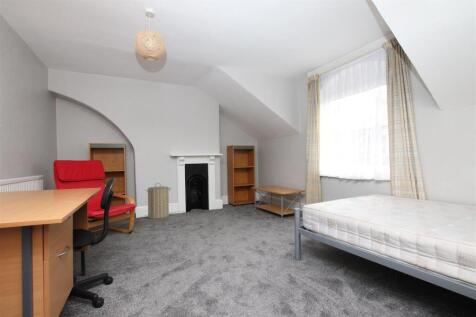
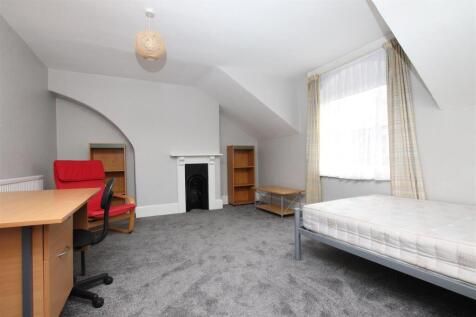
- laundry hamper [144,182,172,220]
